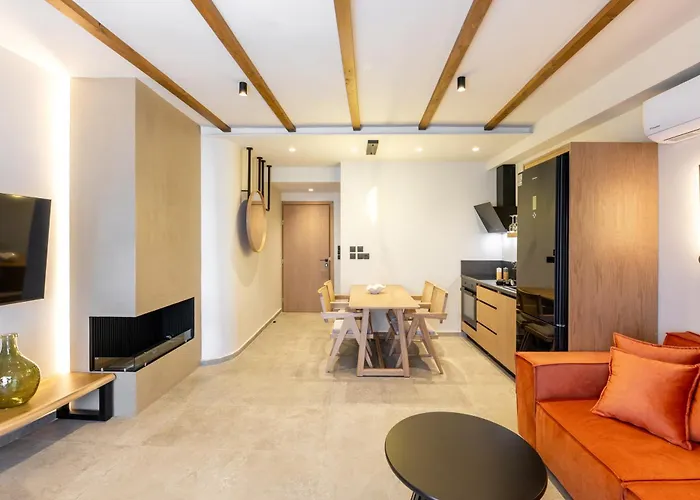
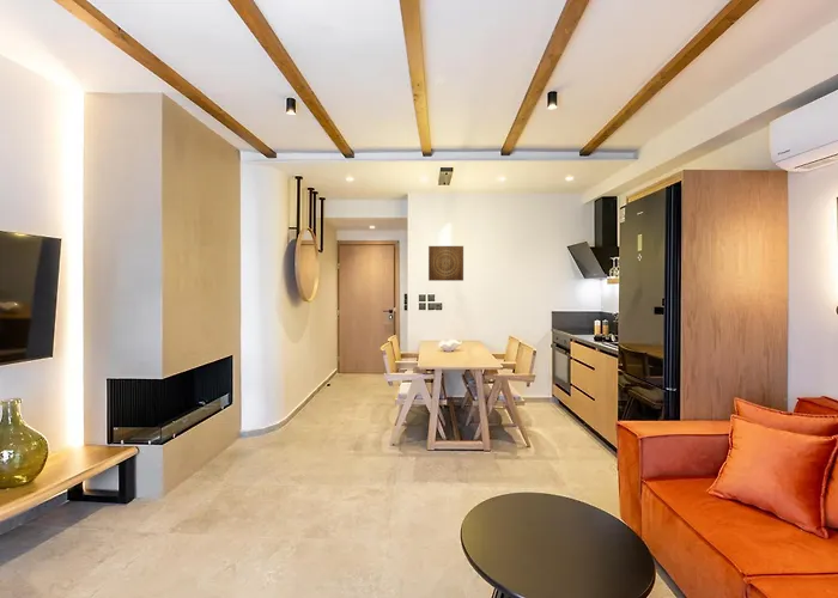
+ wall art [427,245,464,282]
